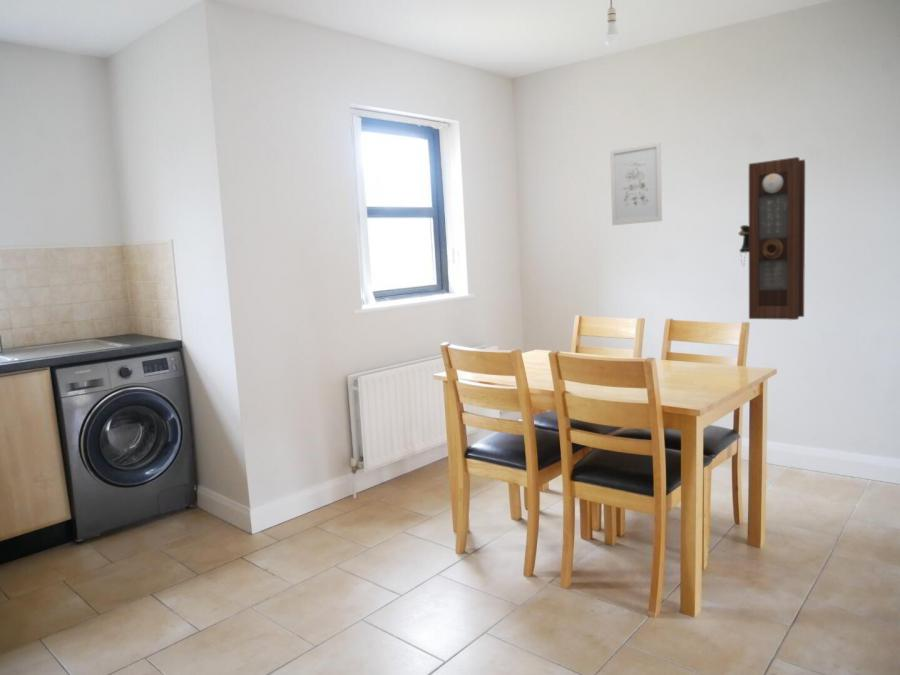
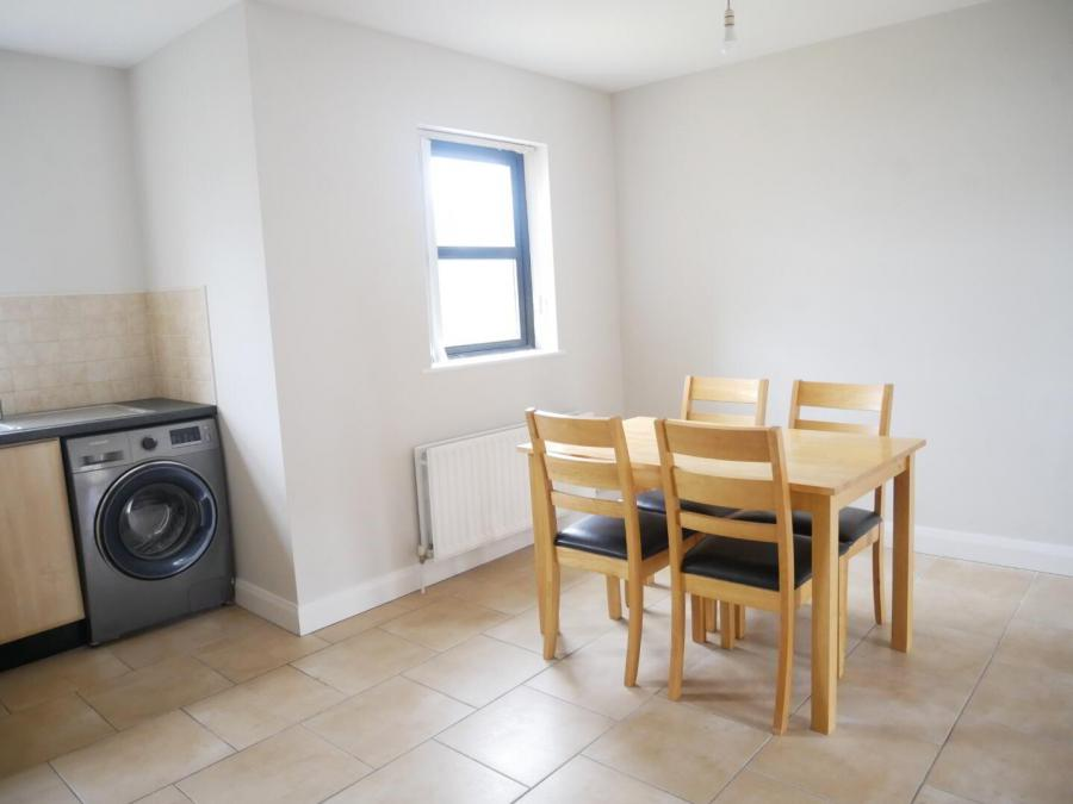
- wall art [609,141,663,226]
- pendulum clock [738,156,806,321]
